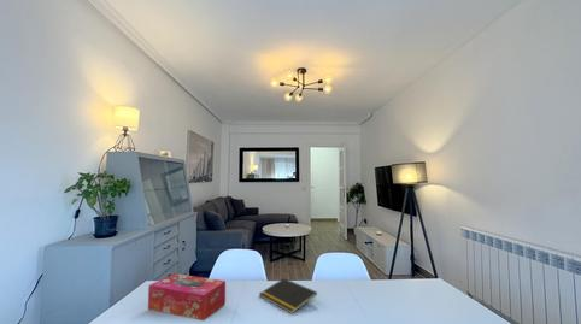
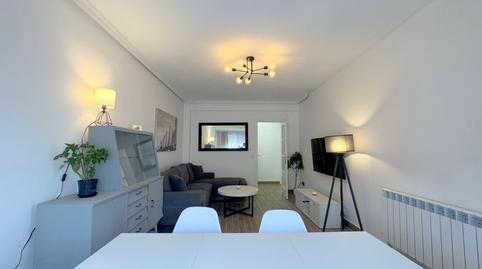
- notepad [258,277,318,314]
- tissue box [147,272,227,322]
